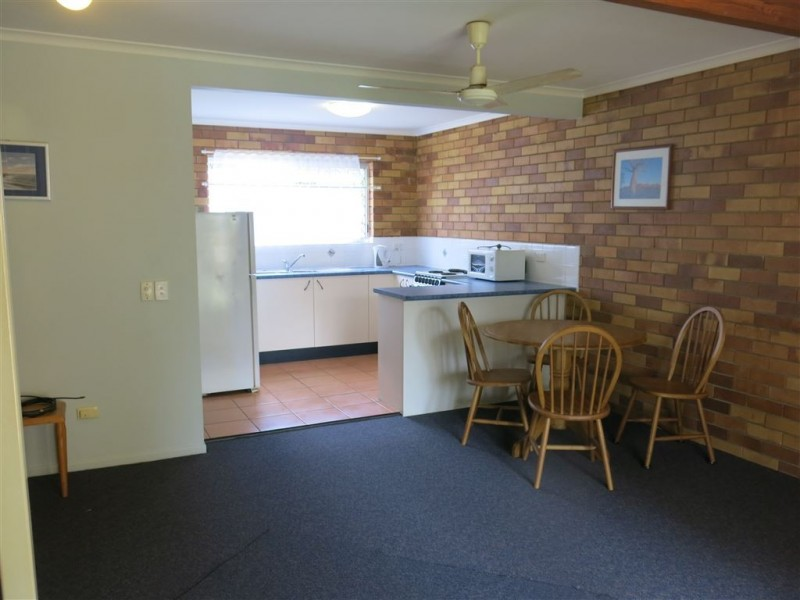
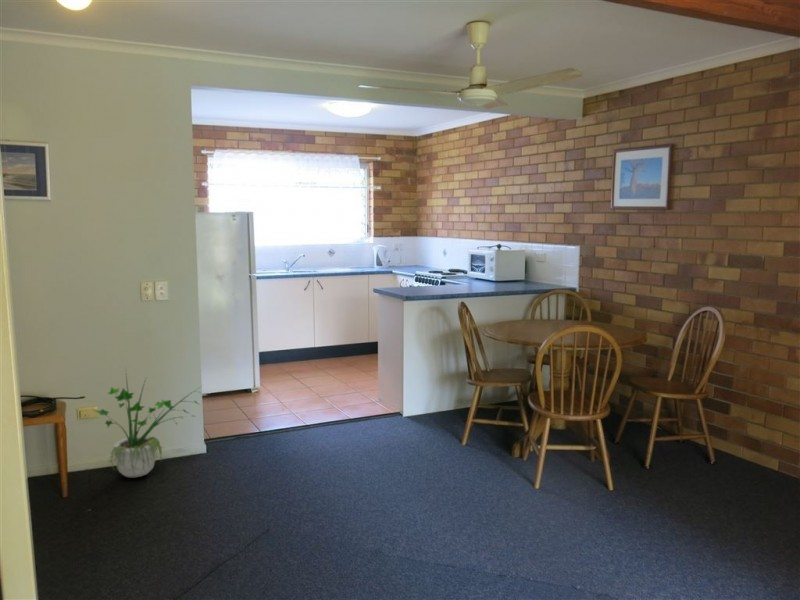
+ potted plant [91,367,203,478]
